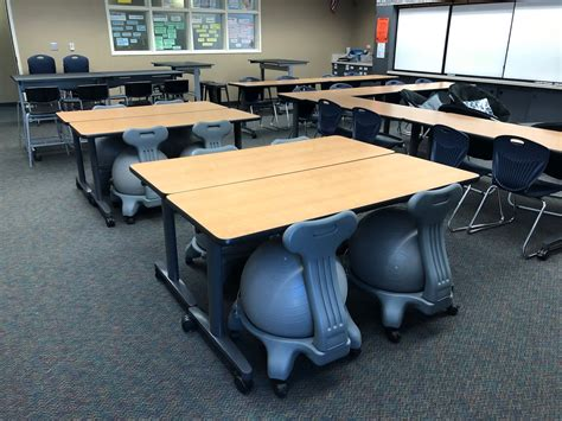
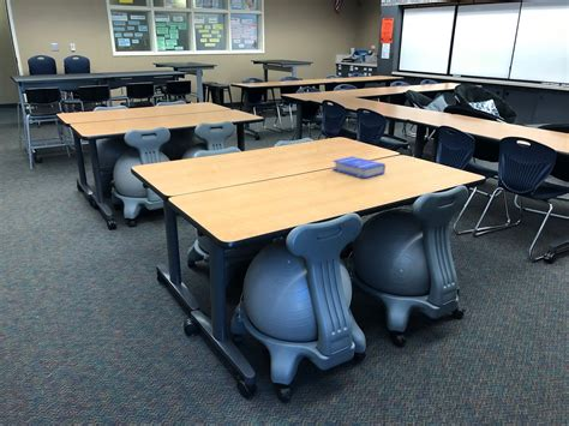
+ book [331,156,387,180]
